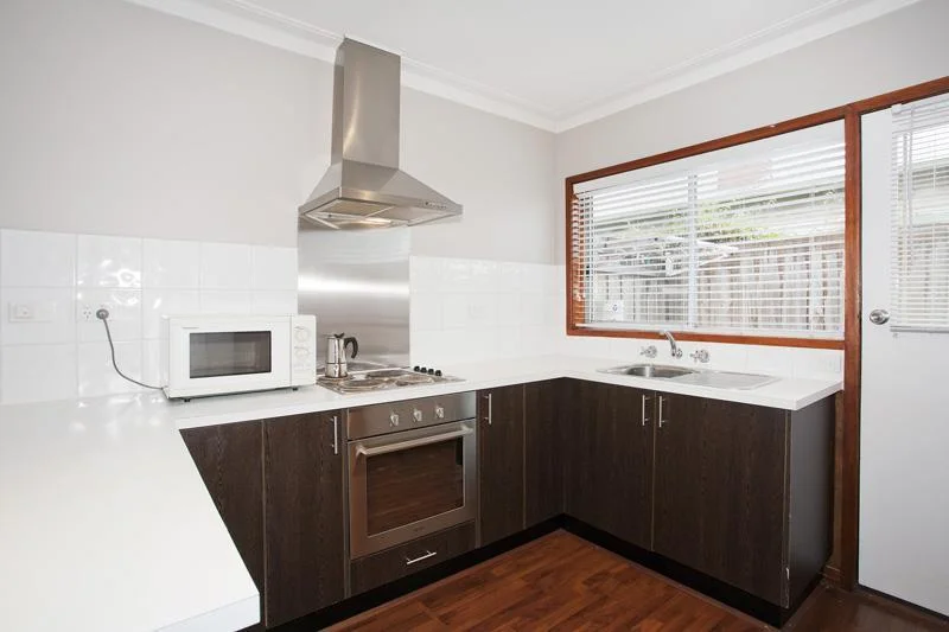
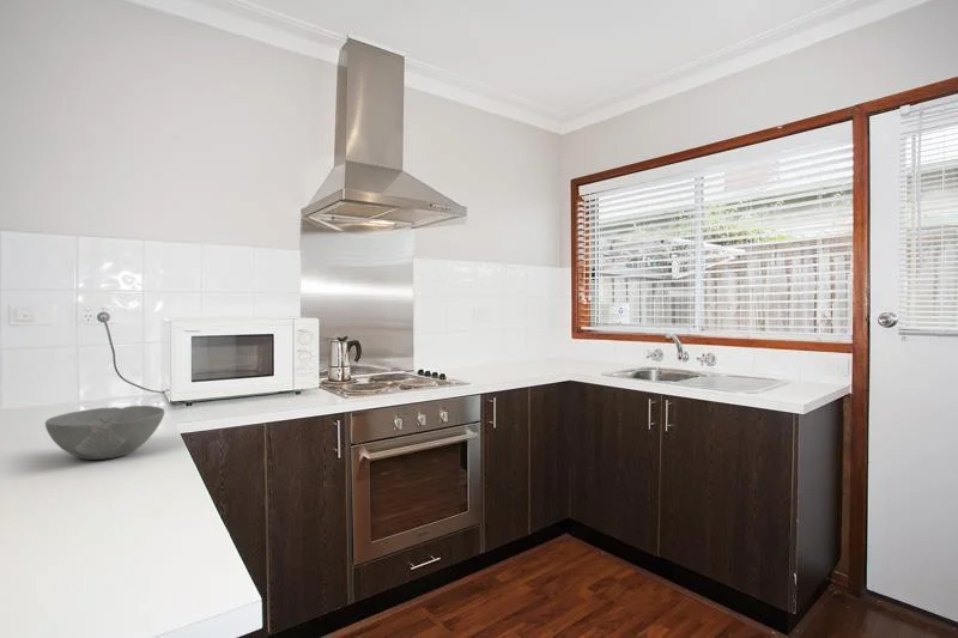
+ bowl [44,405,165,461]
